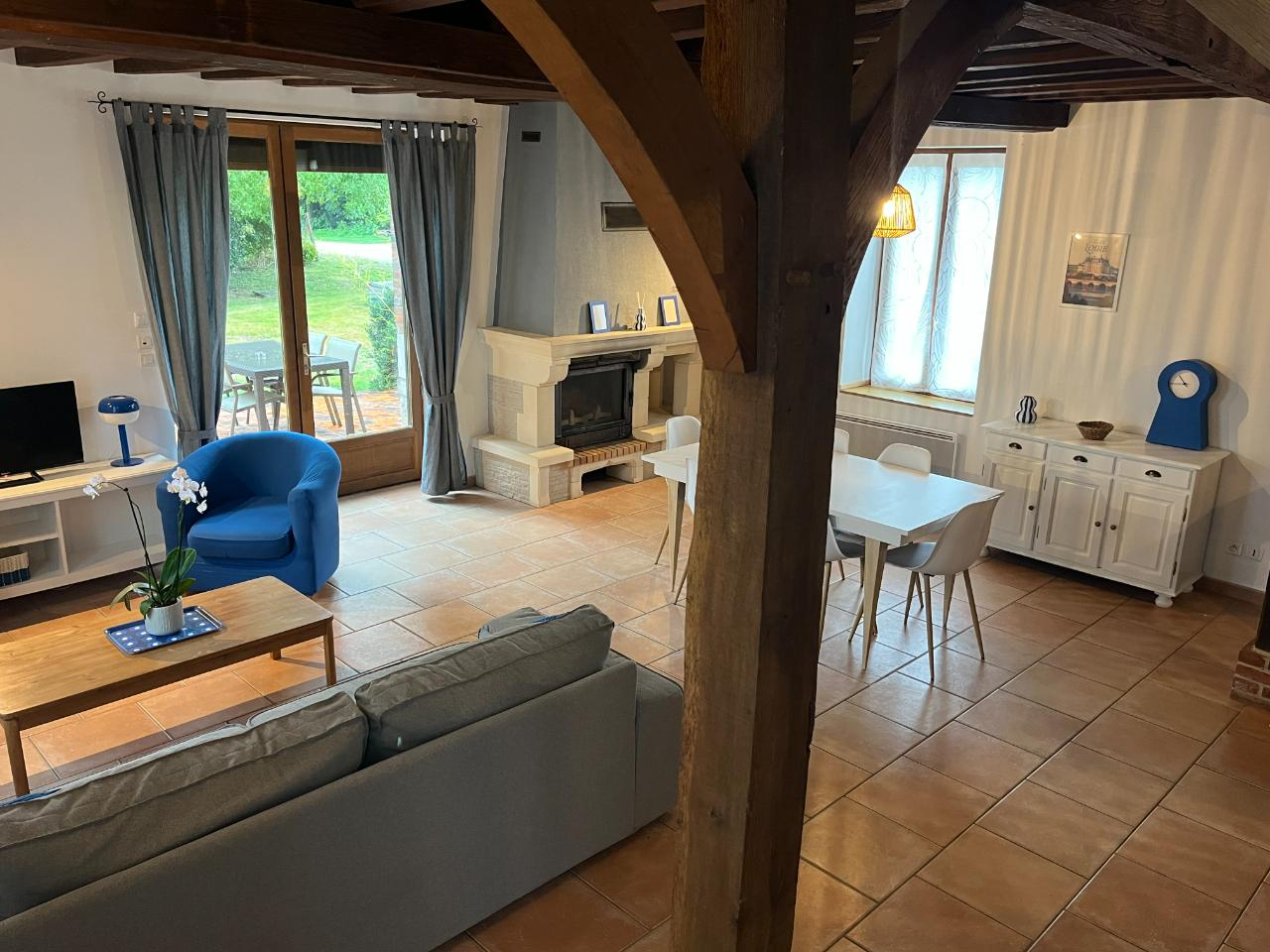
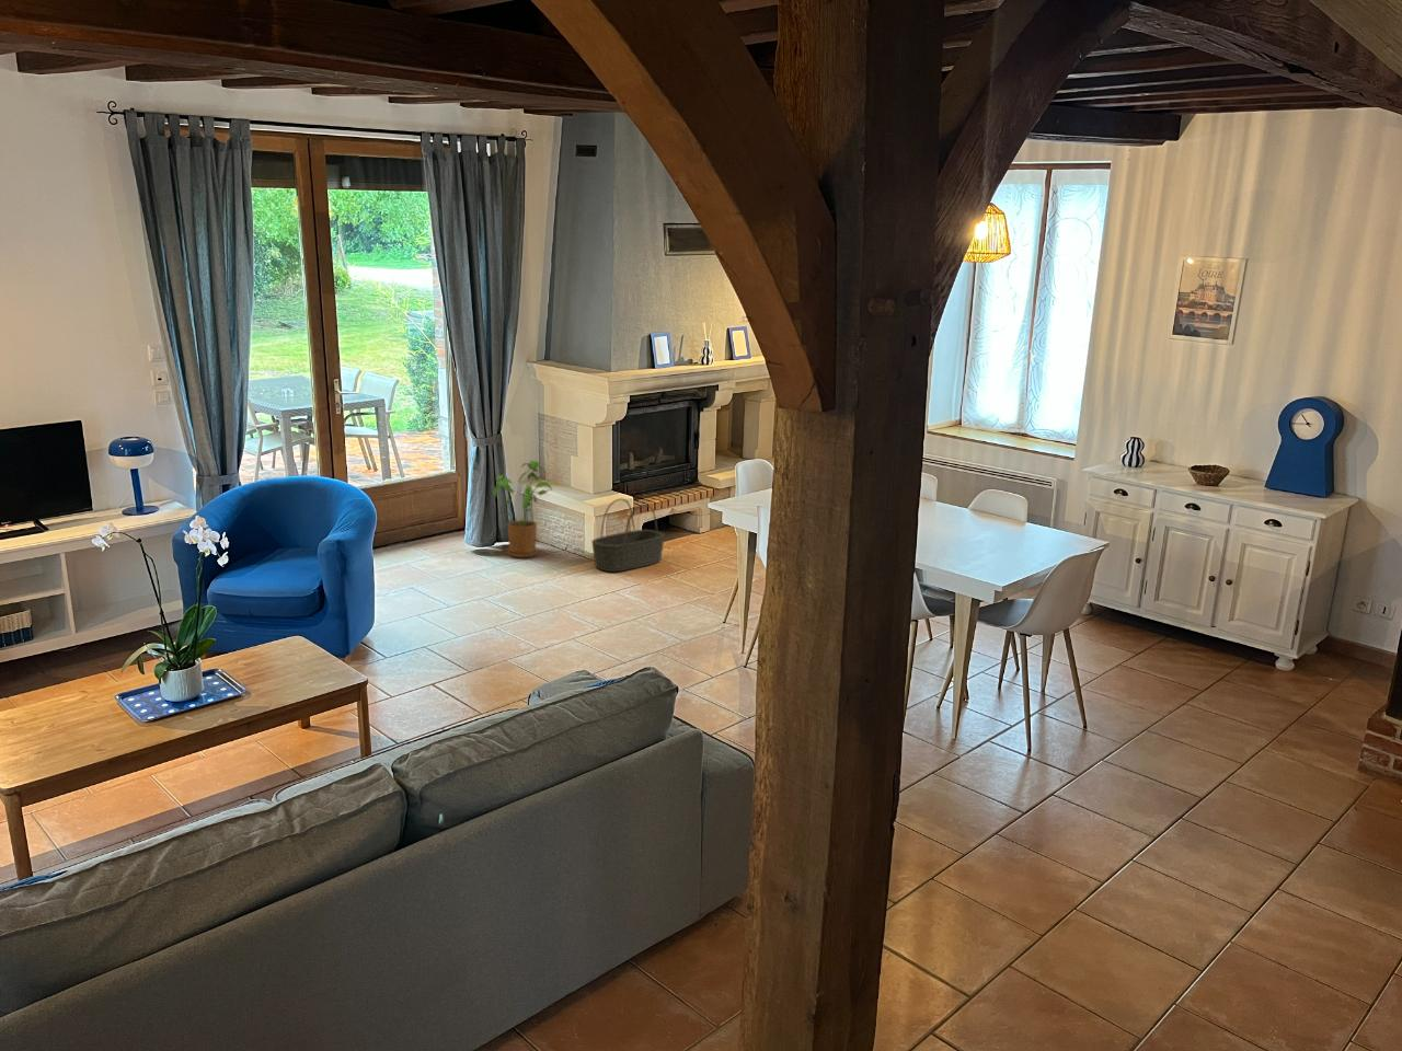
+ basket [591,498,666,573]
+ house plant [492,459,554,559]
